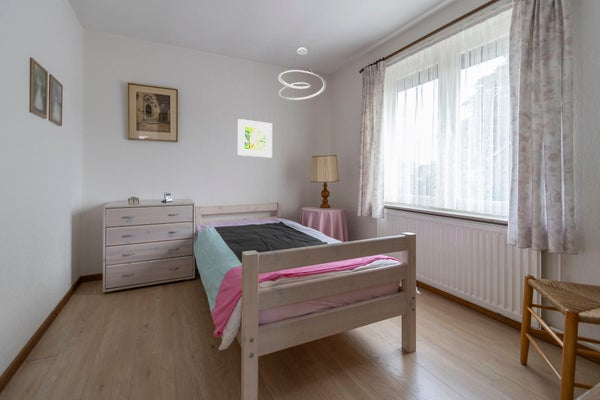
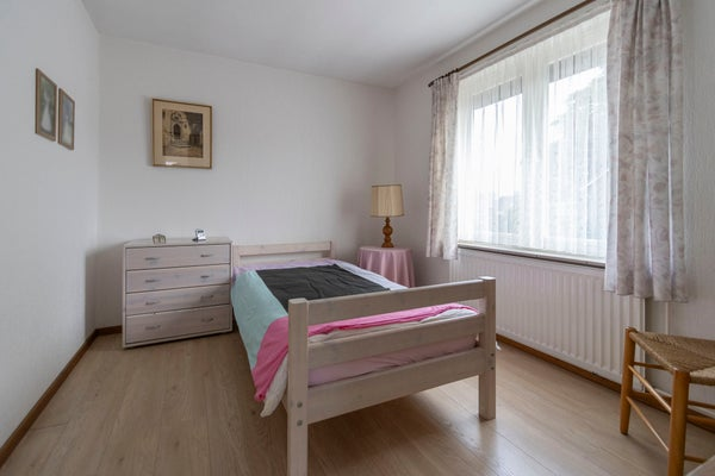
- ceiling light fixture [277,47,327,101]
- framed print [237,118,273,159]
